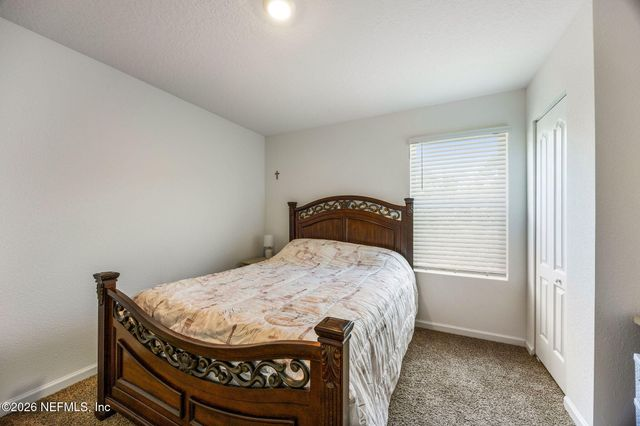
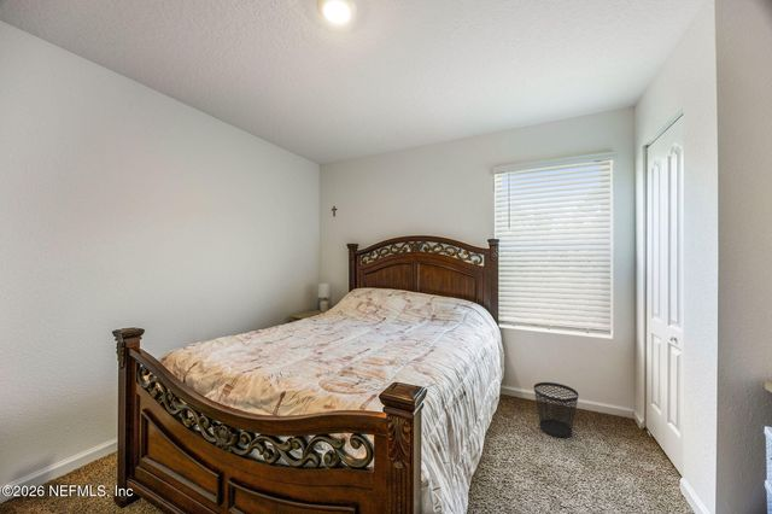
+ wastebasket [533,381,579,439]
